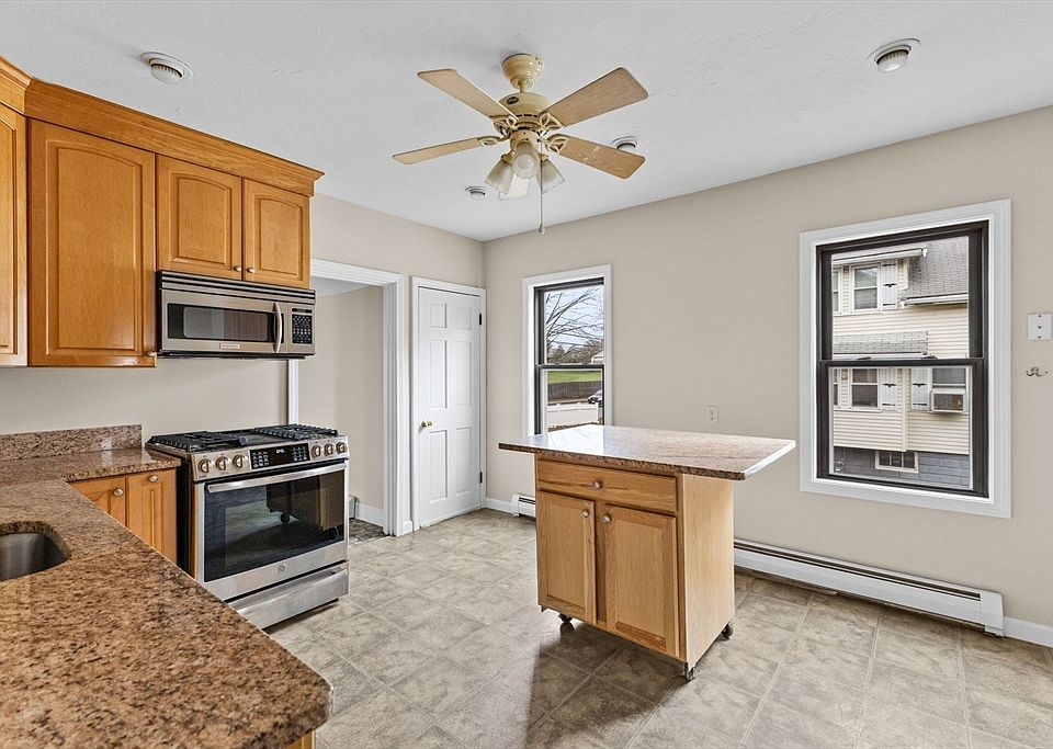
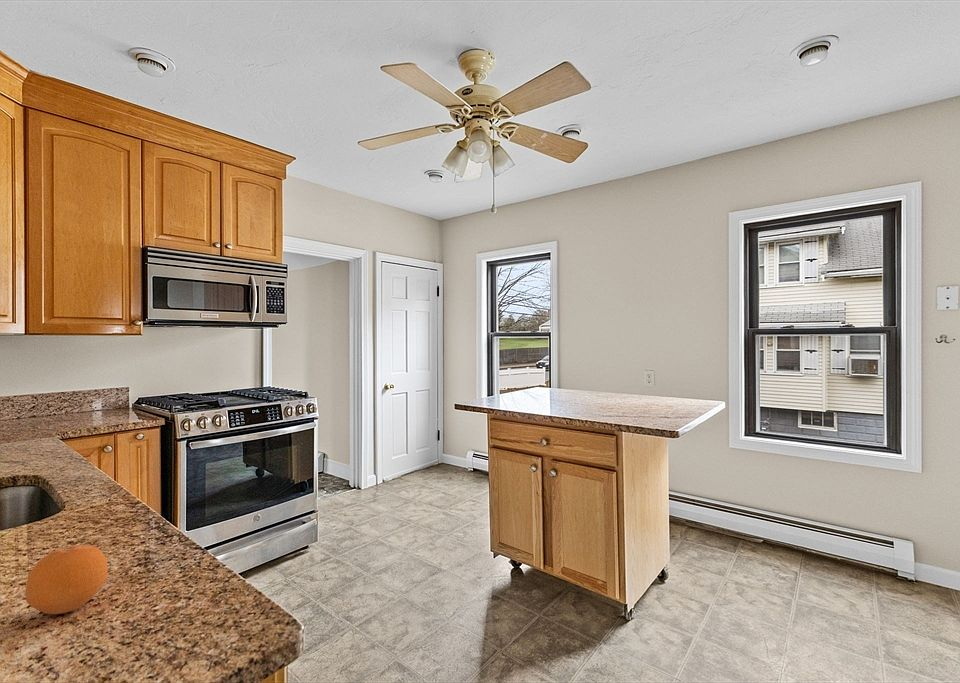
+ fruit [25,544,109,615]
